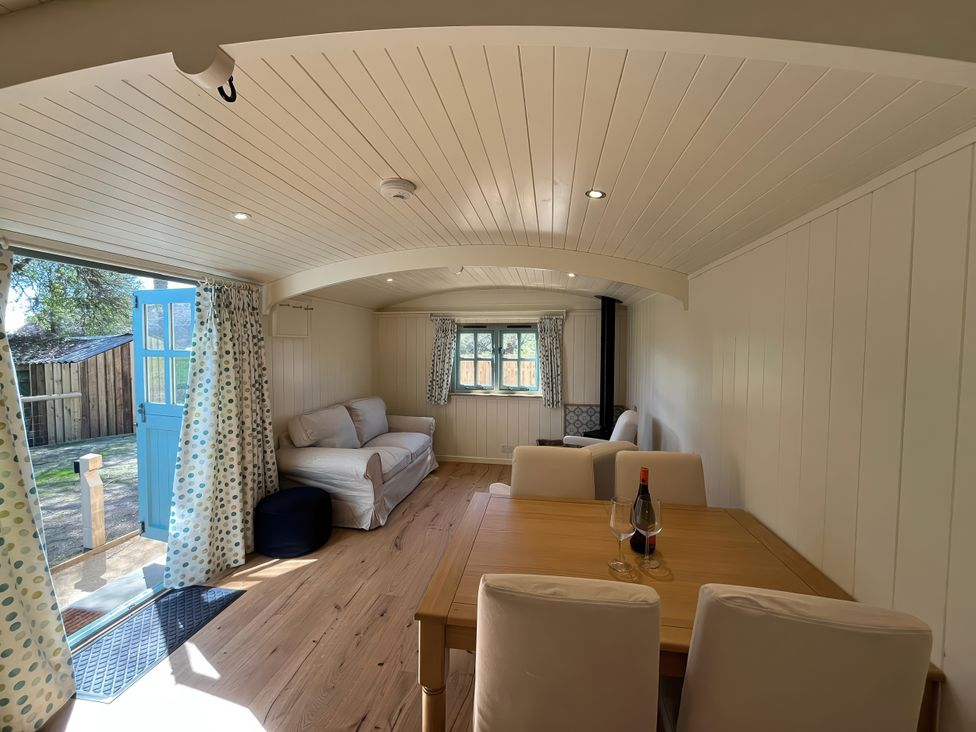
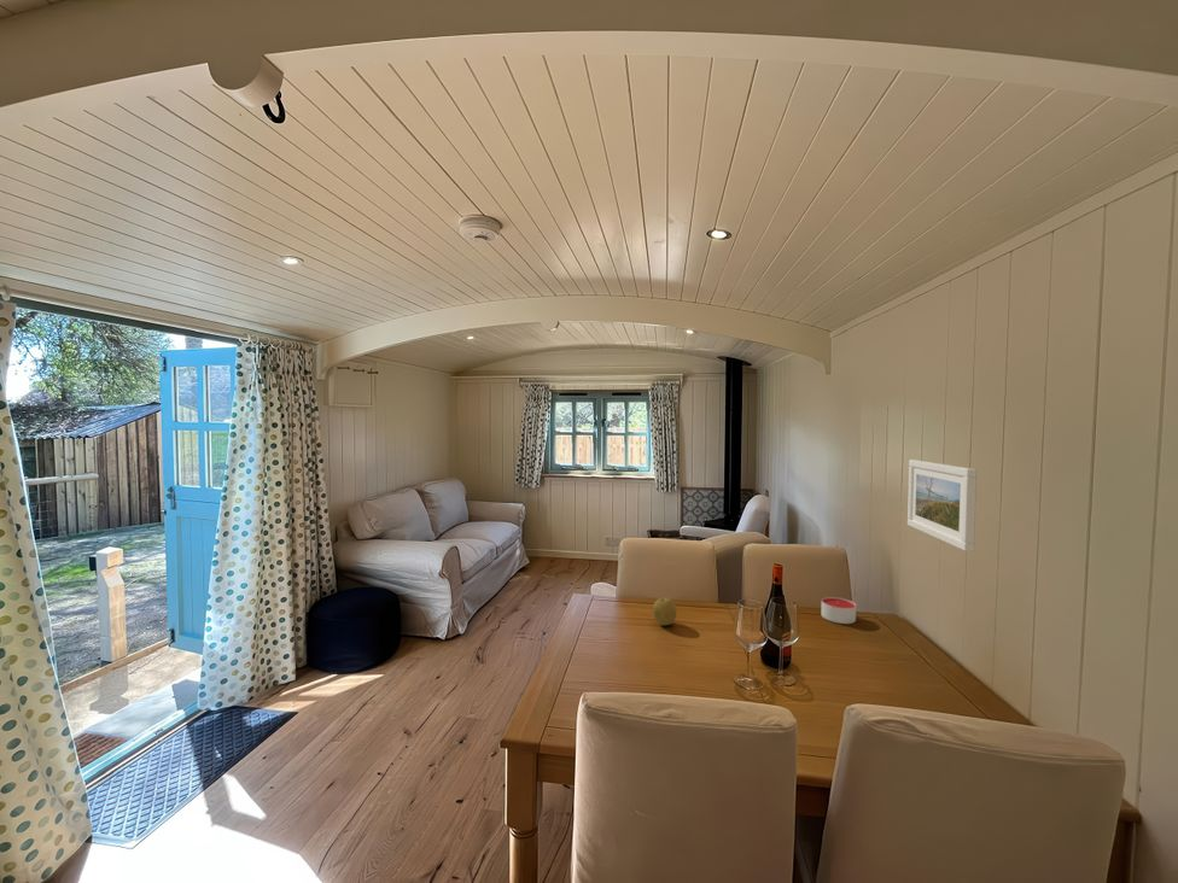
+ candle [820,596,857,625]
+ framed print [906,458,978,552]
+ fruit [652,597,677,626]
